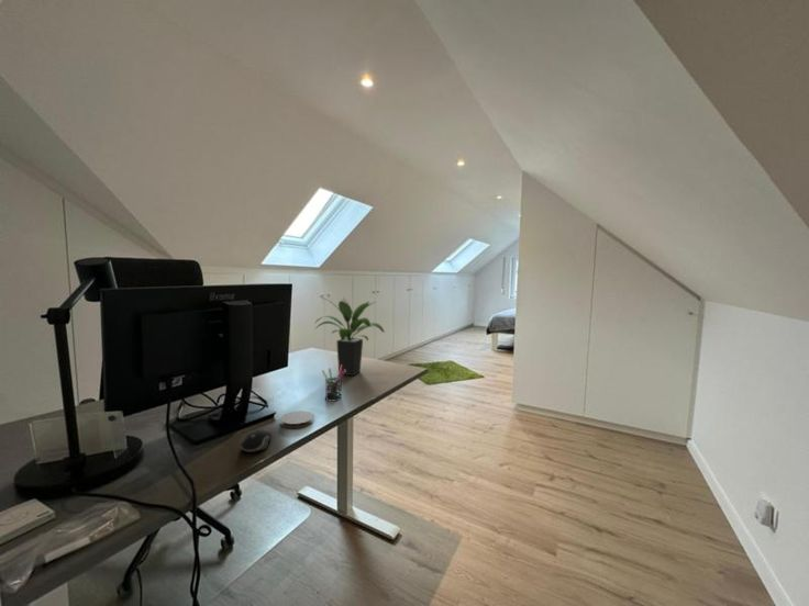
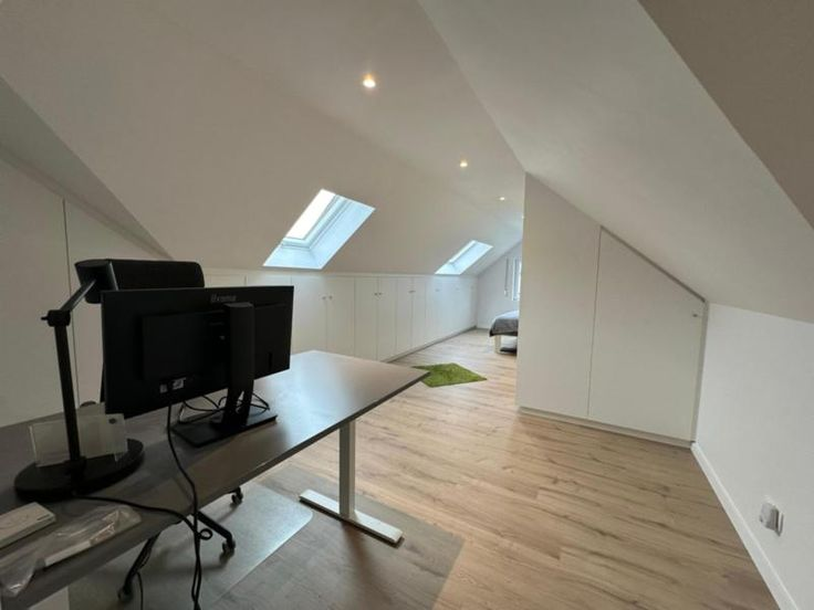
- coaster [279,409,314,429]
- potted plant [313,295,386,377]
- computer mouse [240,429,273,453]
- pen holder [321,364,346,403]
